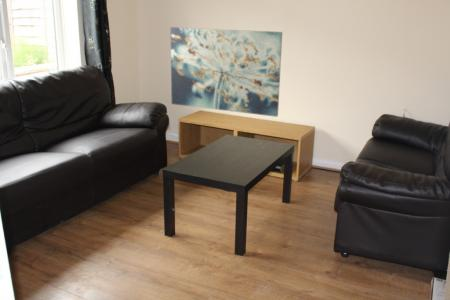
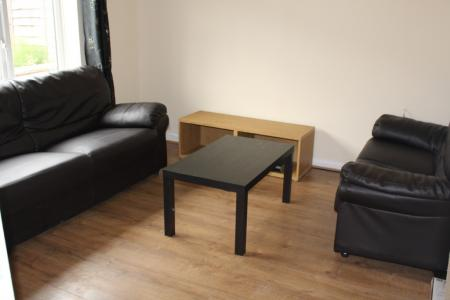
- wall art [169,26,283,118]
